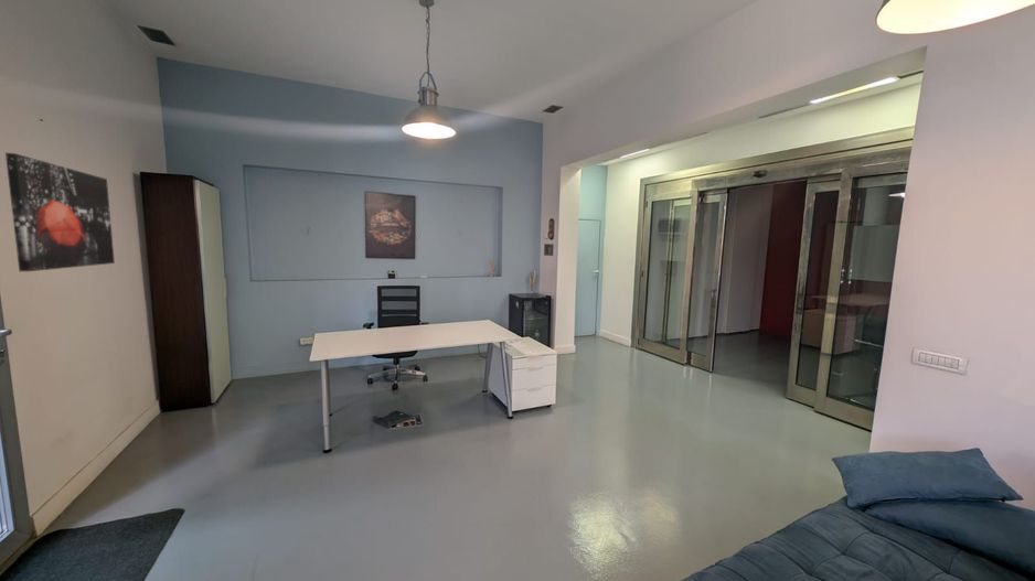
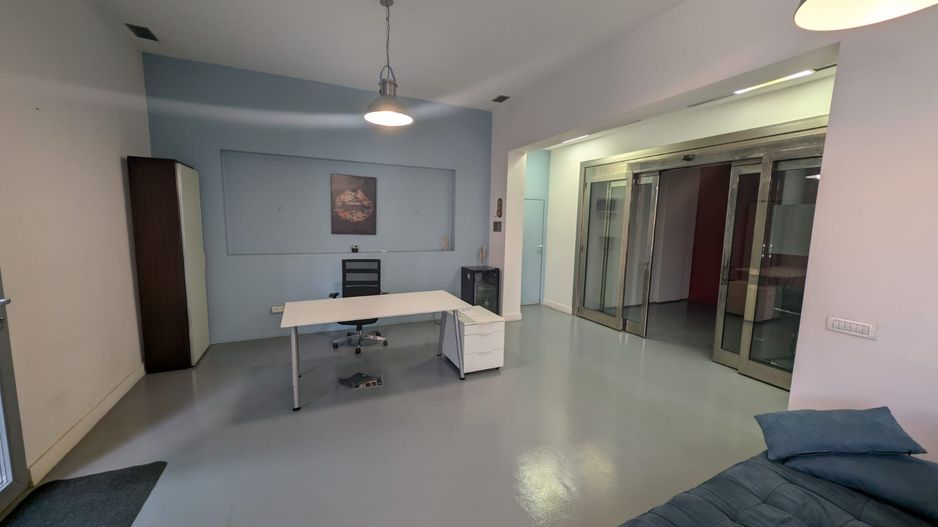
- wall art [4,152,116,272]
